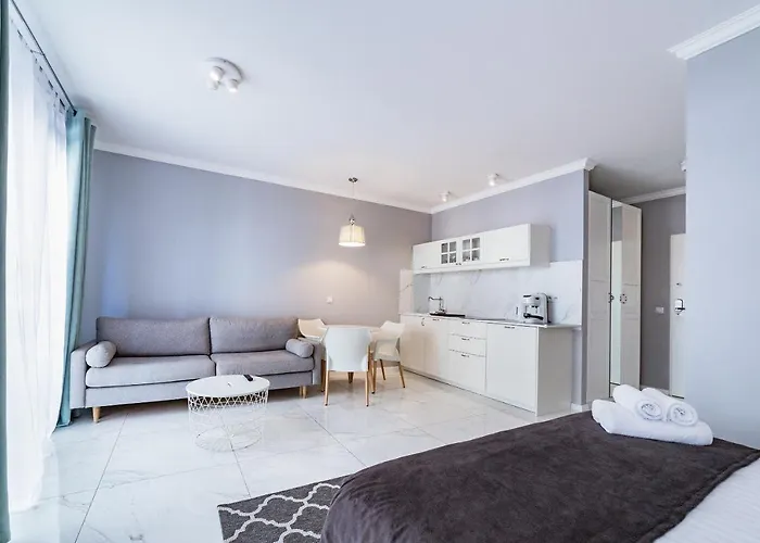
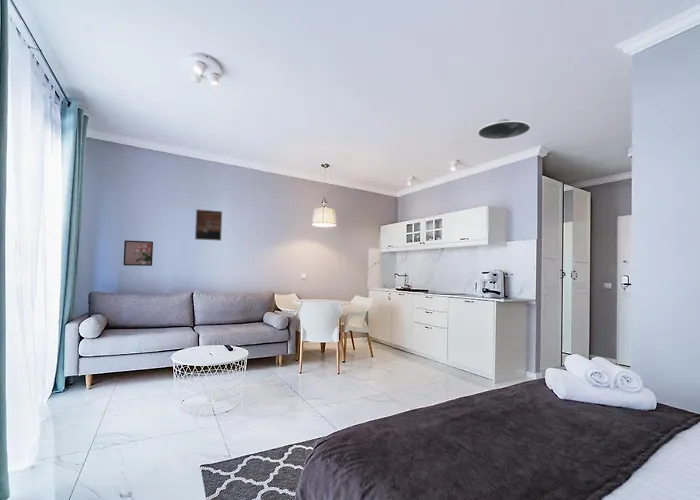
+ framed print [122,239,154,267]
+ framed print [194,208,223,242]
+ ceiling light [477,118,531,140]
